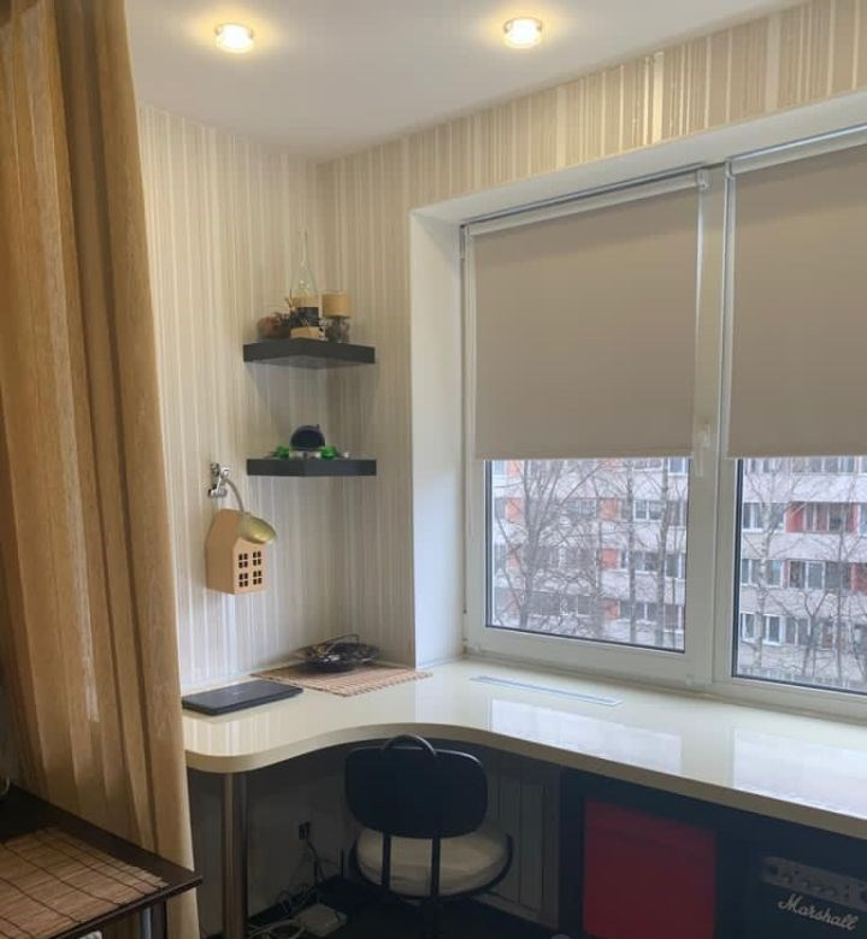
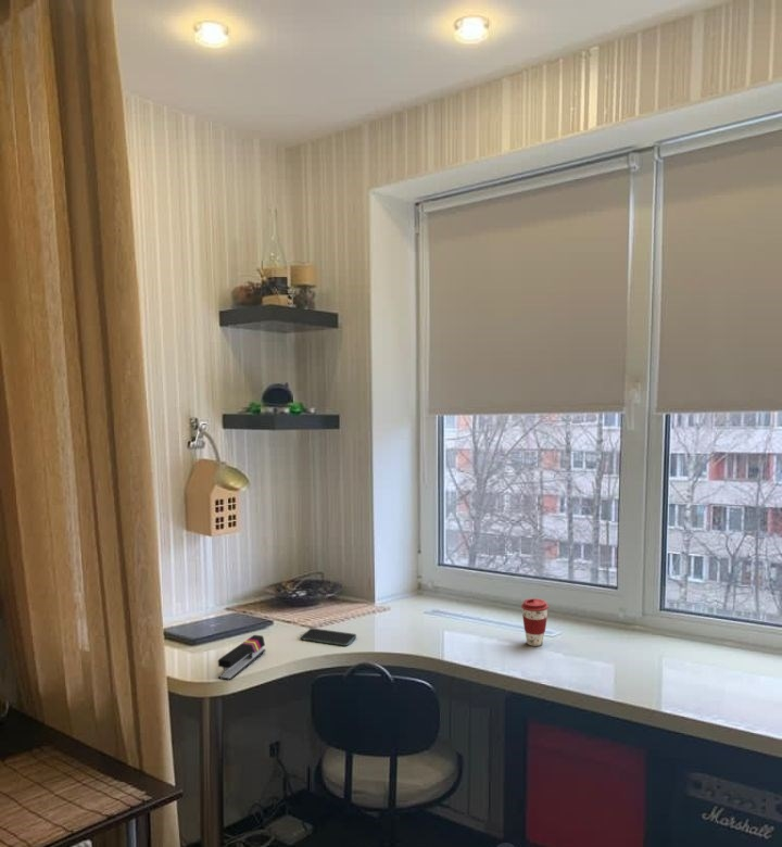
+ stapler [217,634,266,681]
+ smartphone [300,628,357,647]
+ coffee cup [520,597,550,647]
